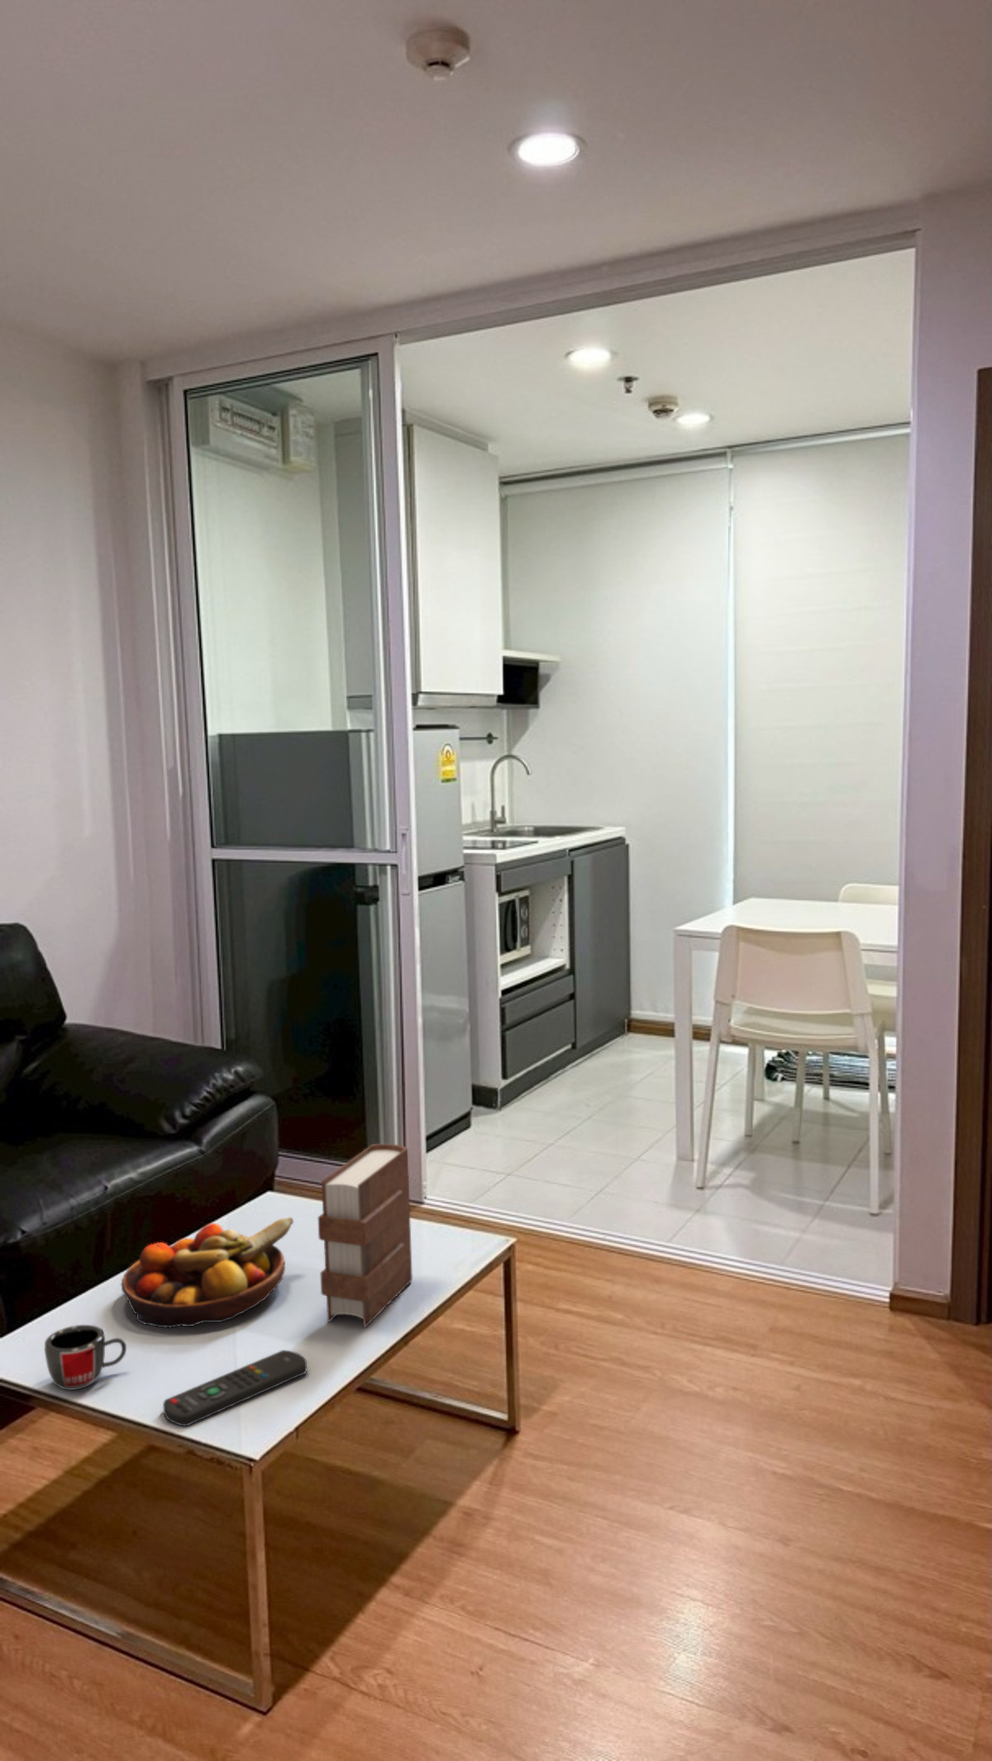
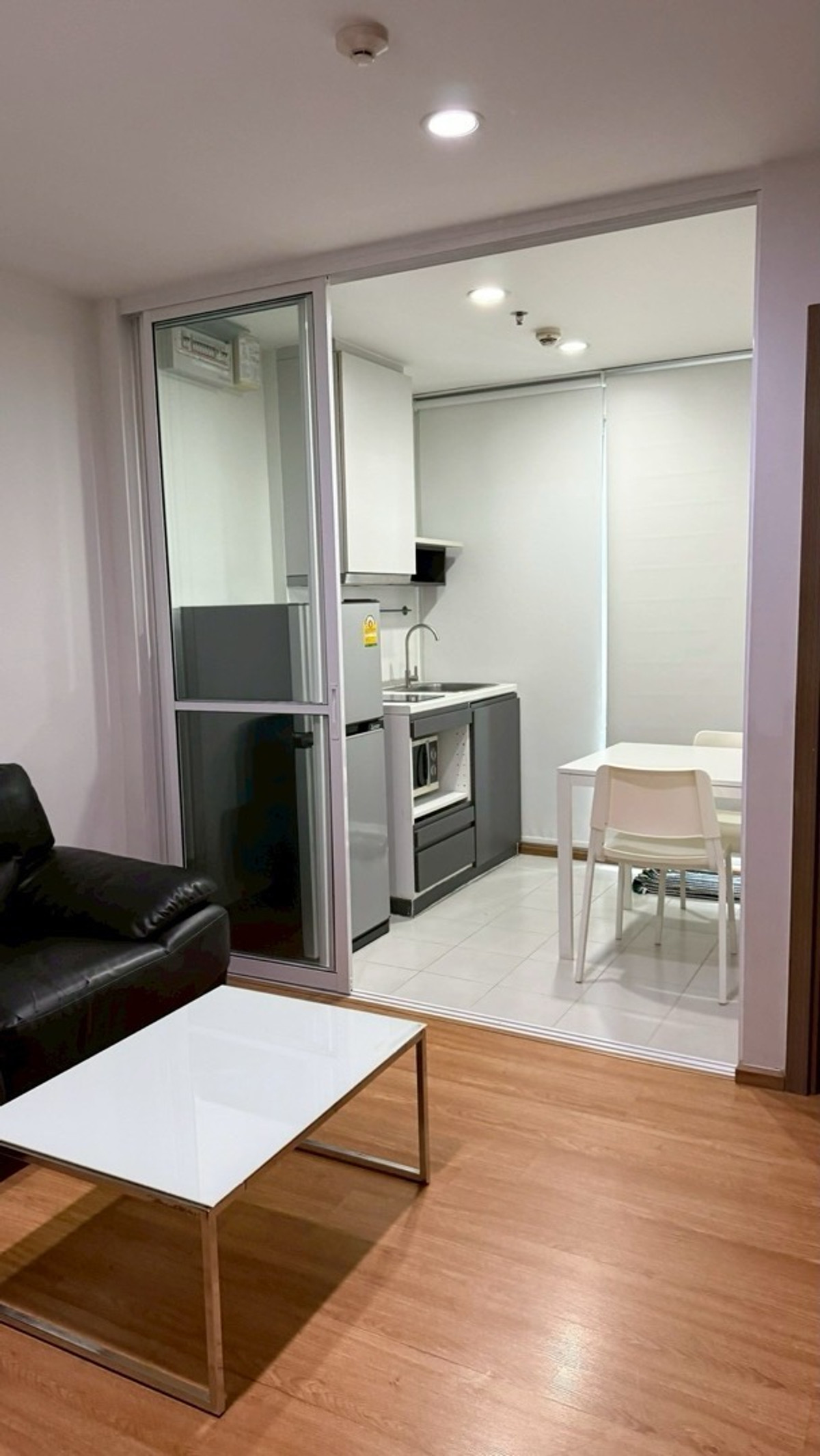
- fruit bowl [120,1217,294,1329]
- book [317,1143,414,1329]
- mug [44,1324,127,1391]
- remote control [162,1350,307,1426]
